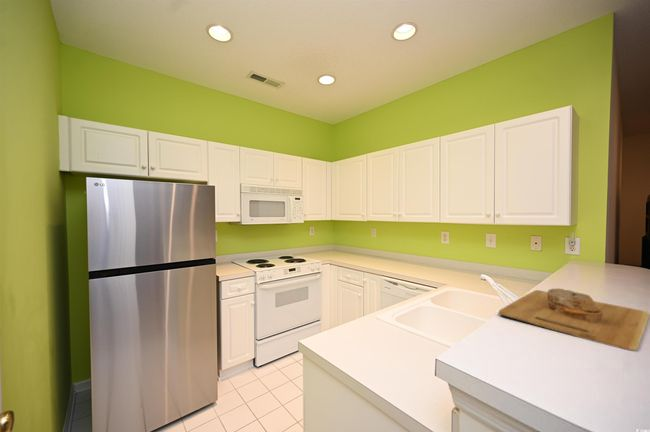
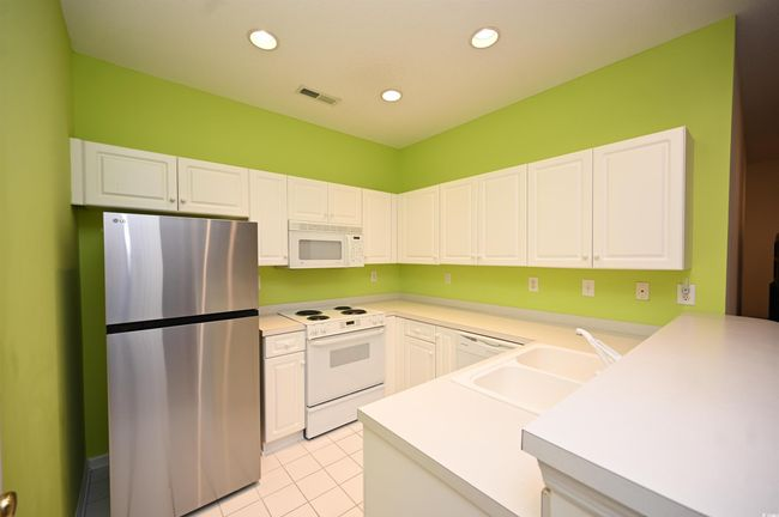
- cutting board [498,288,650,352]
